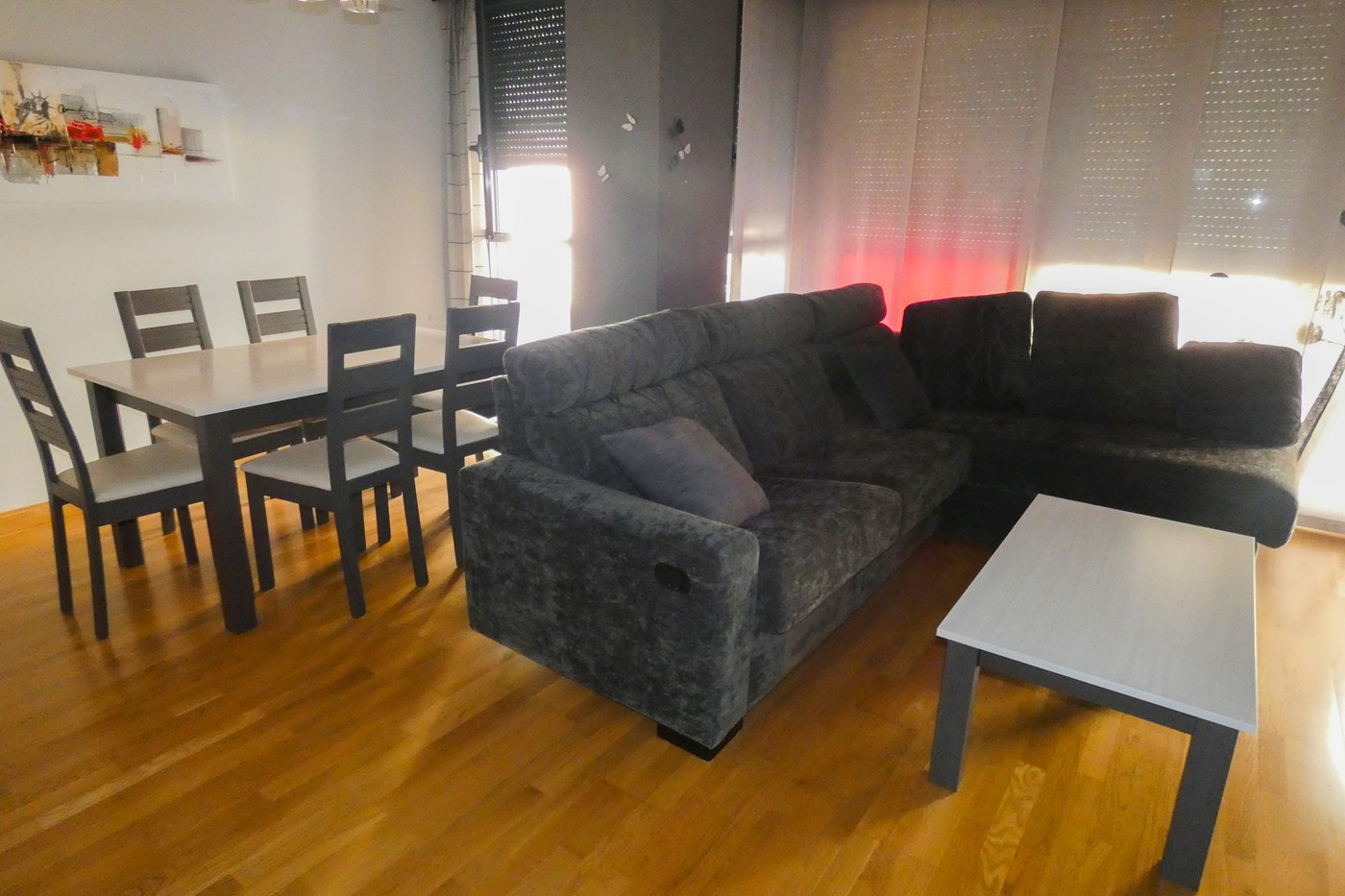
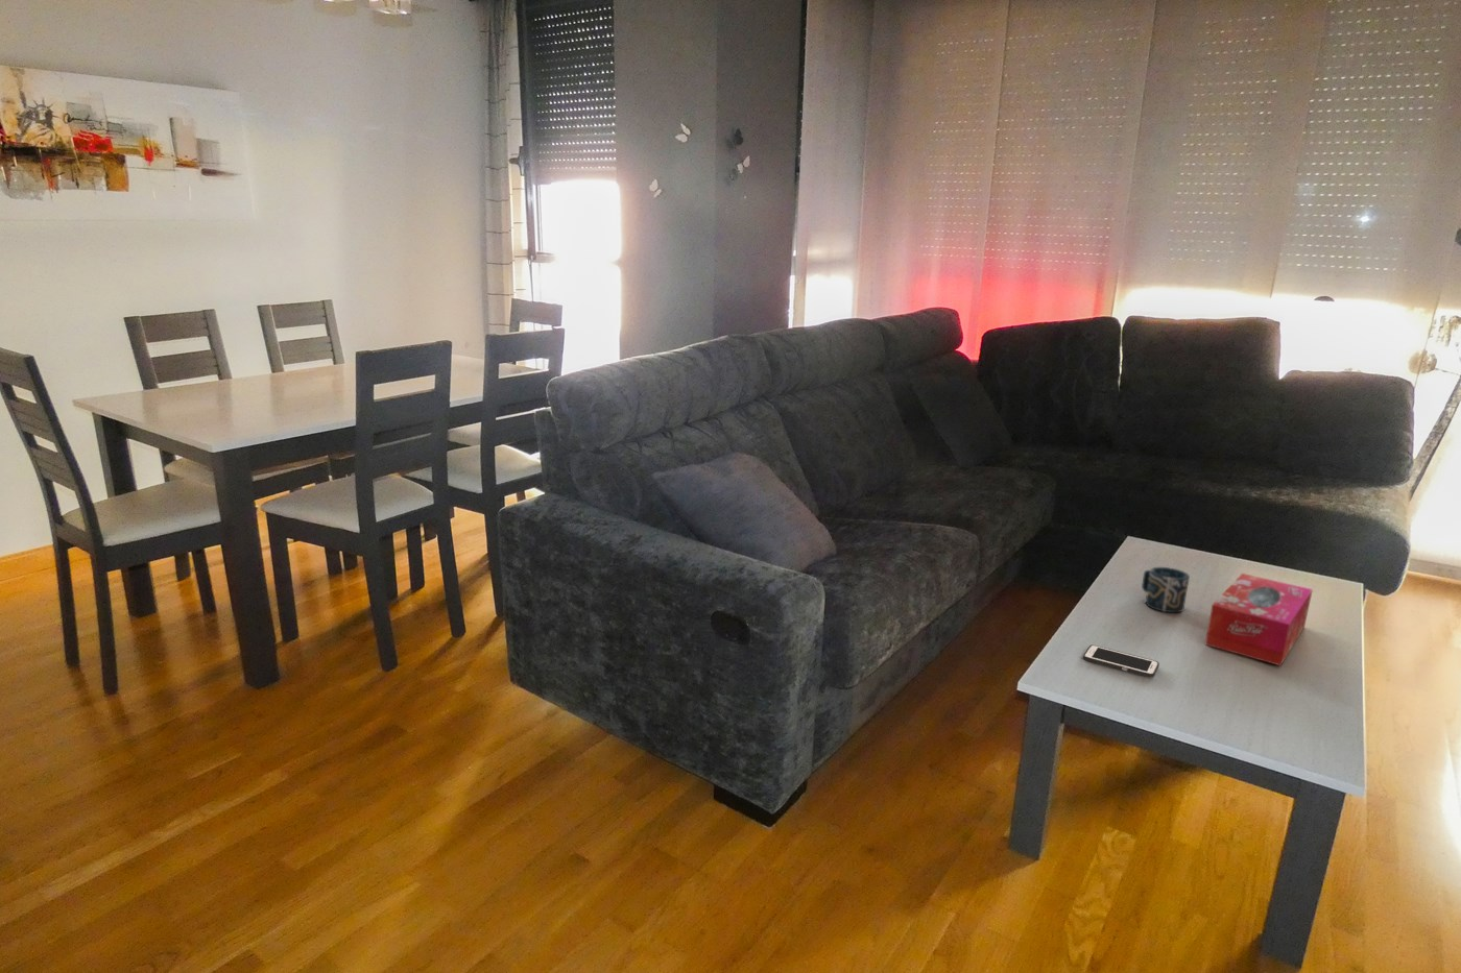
+ cell phone [1082,644,1160,678]
+ cup [1141,566,1191,615]
+ tissue box [1205,572,1314,667]
